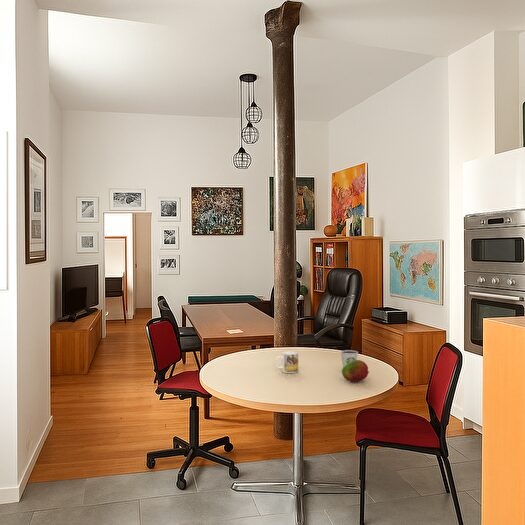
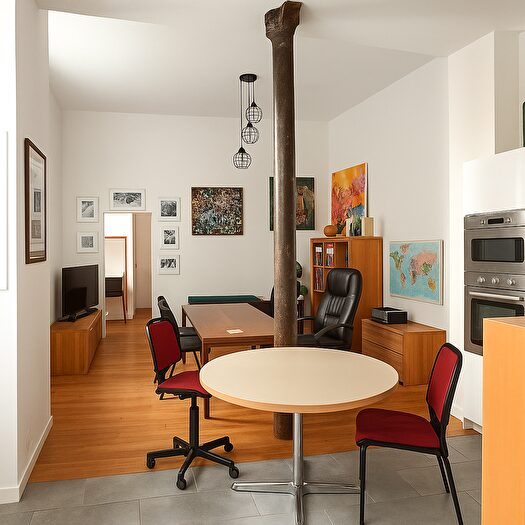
- mug [274,350,299,374]
- fruit [341,359,370,383]
- dixie cup [340,349,359,368]
